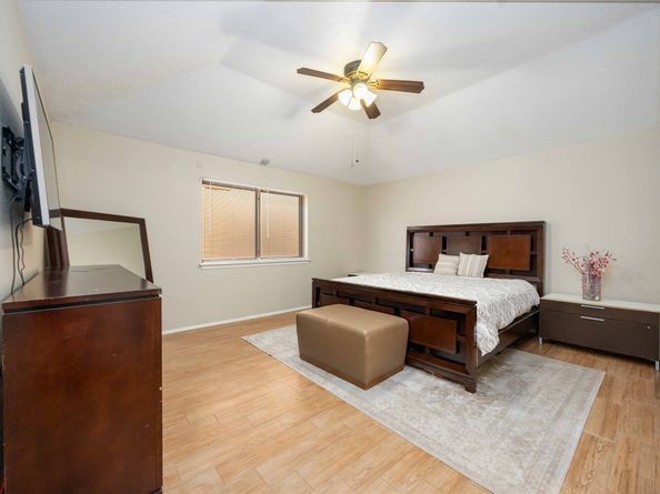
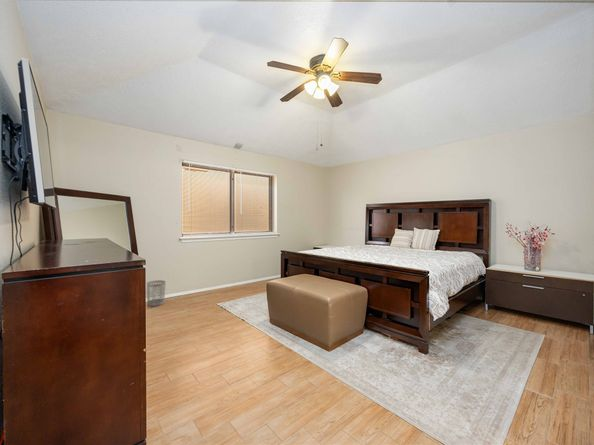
+ wastebasket [146,279,167,307]
